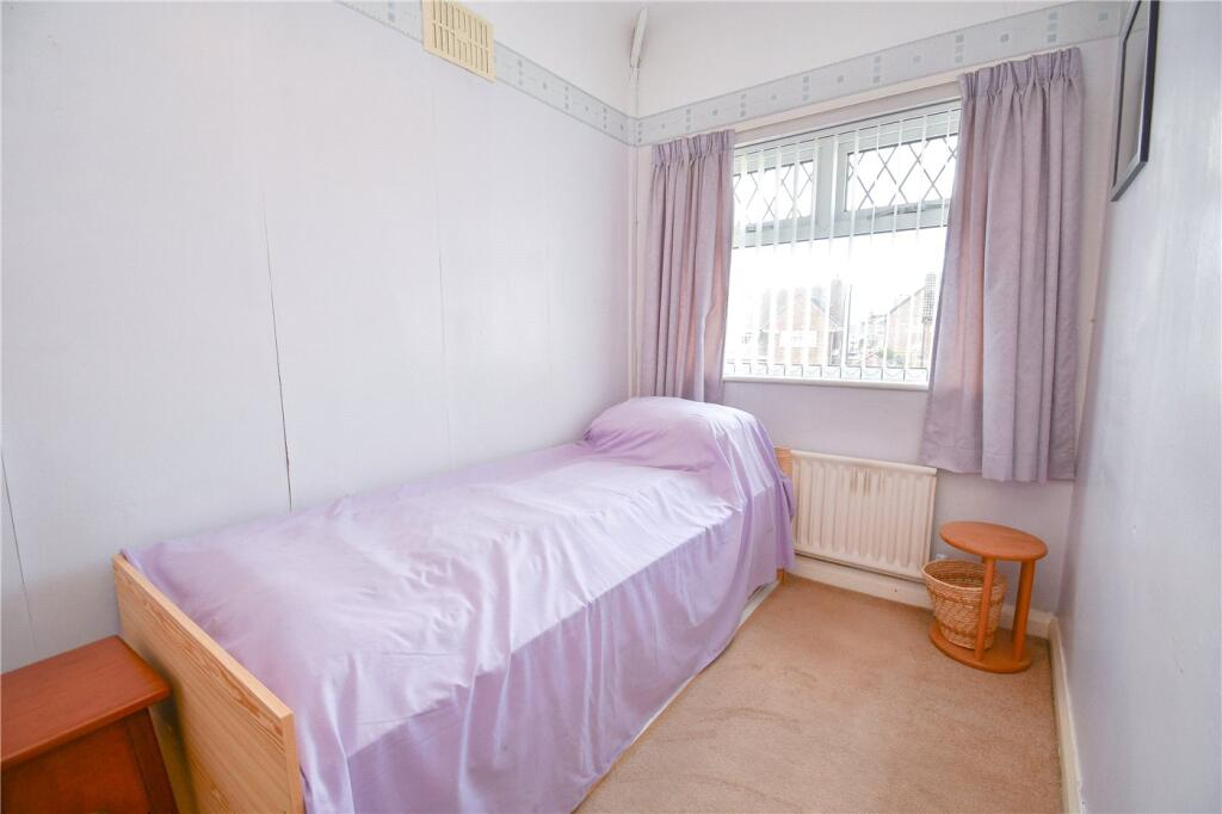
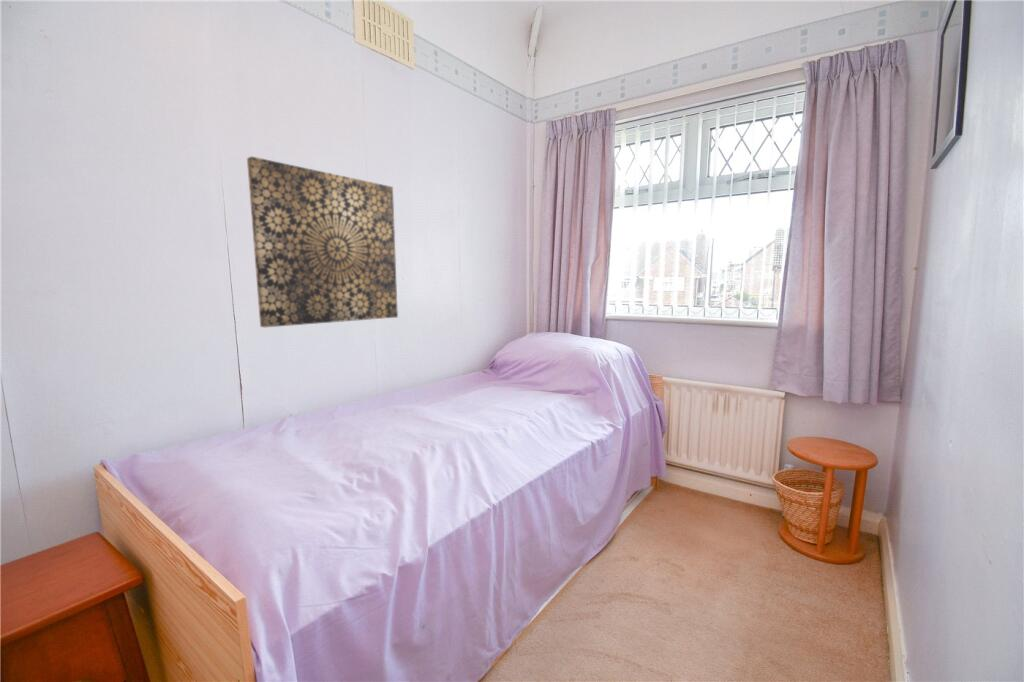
+ wall art [246,155,399,328]
